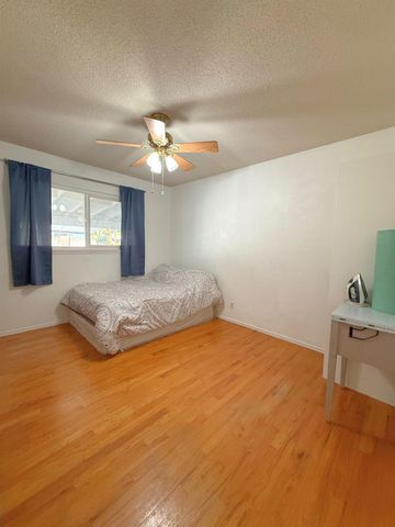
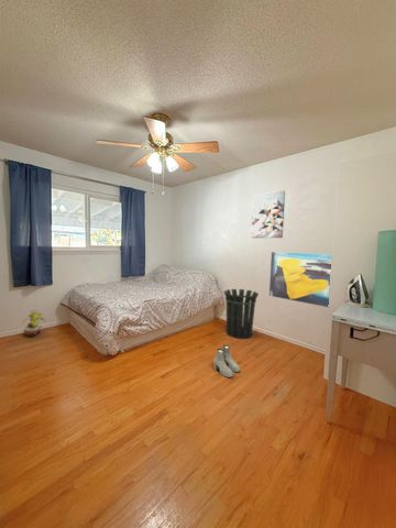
+ wall art [268,251,333,308]
+ waste bin [222,288,260,340]
+ potted plant [21,309,47,338]
+ wall art [250,189,286,239]
+ boots [212,344,241,378]
